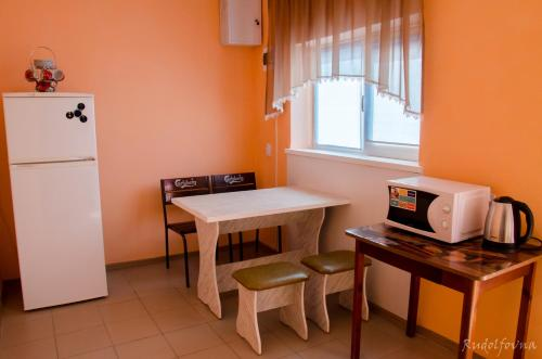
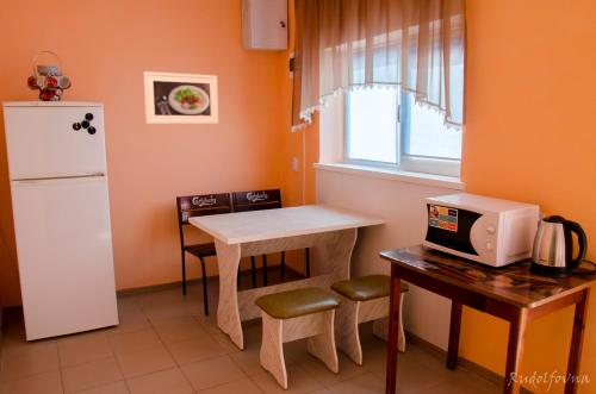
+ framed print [142,70,219,125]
